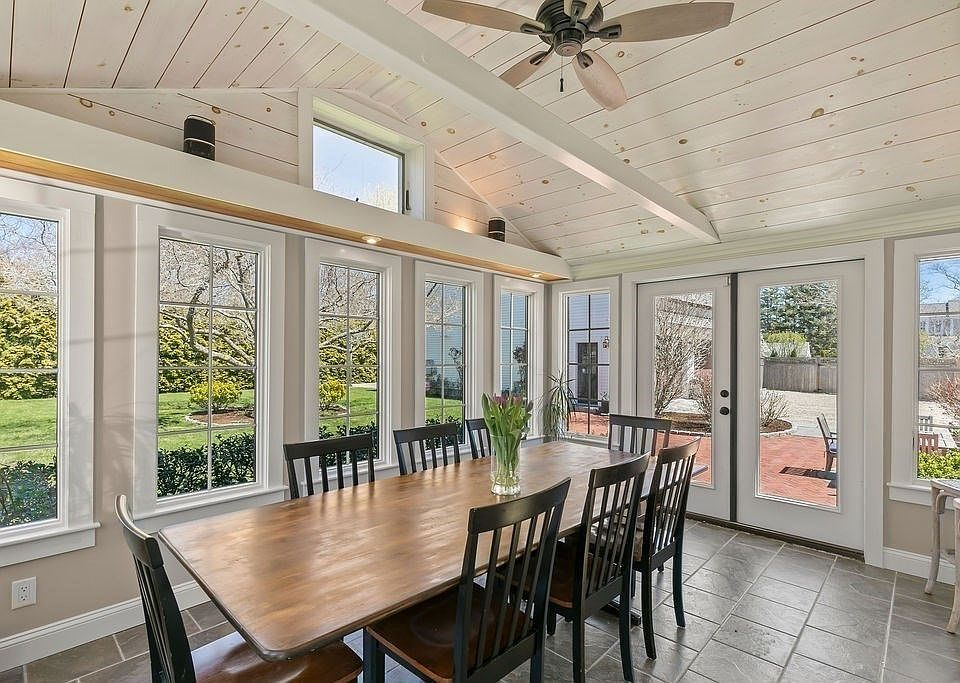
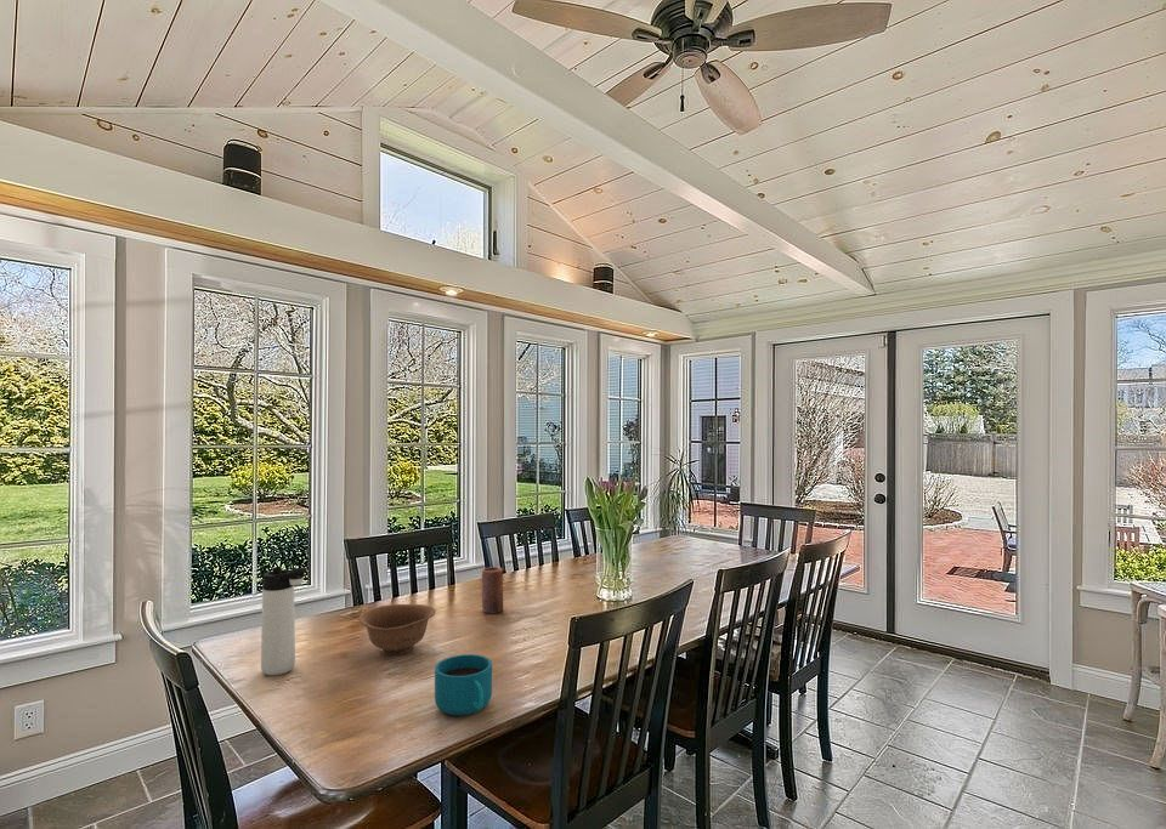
+ cup [434,653,493,716]
+ bowl [357,603,437,657]
+ thermos bottle [260,566,309,676]
+ candle [481,566,504,614]
